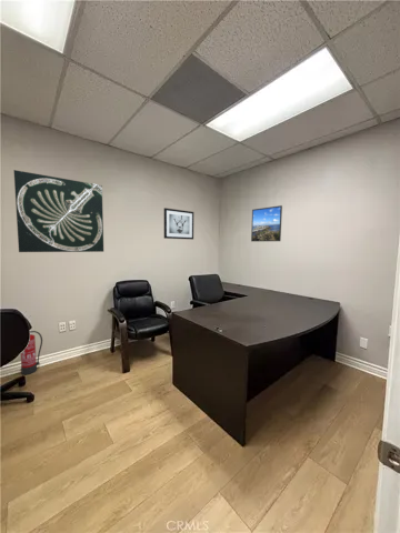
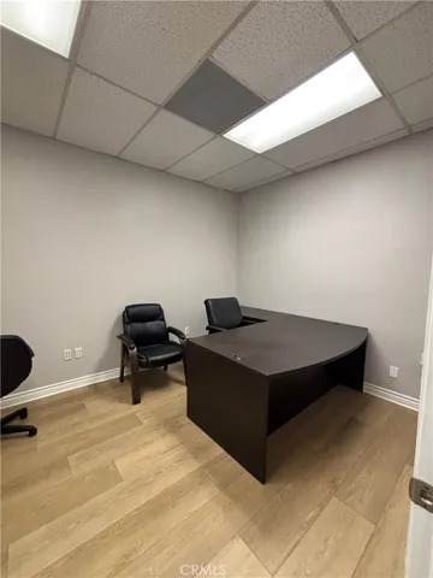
- wall art [163,207,194,241]
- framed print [250,204,283,242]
- fire extinguisher [20,330,43,375]
- map [13,169,104,253]
